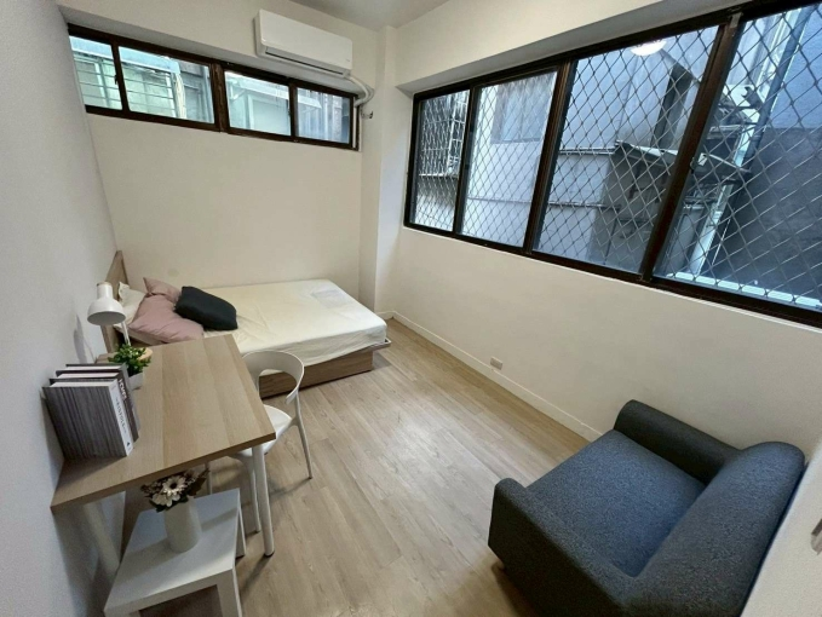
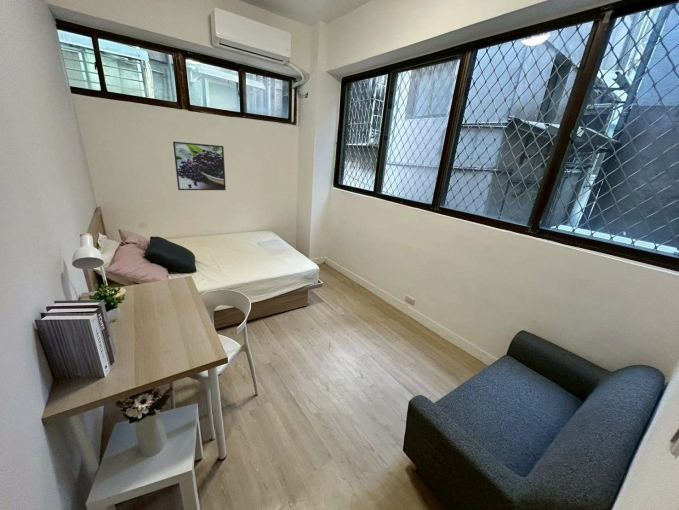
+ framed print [172,141,227,191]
